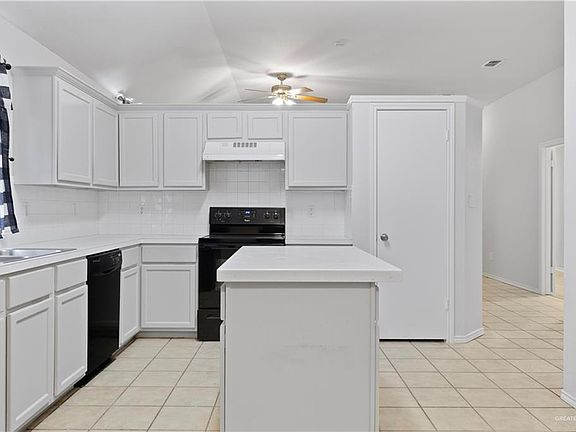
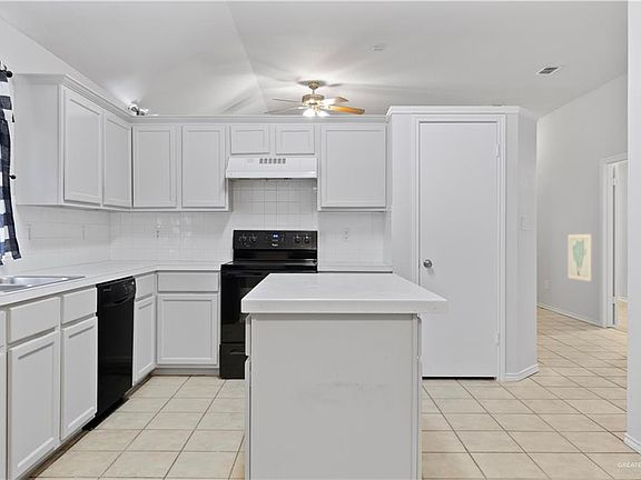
+ wall art [568,233,592,282]
